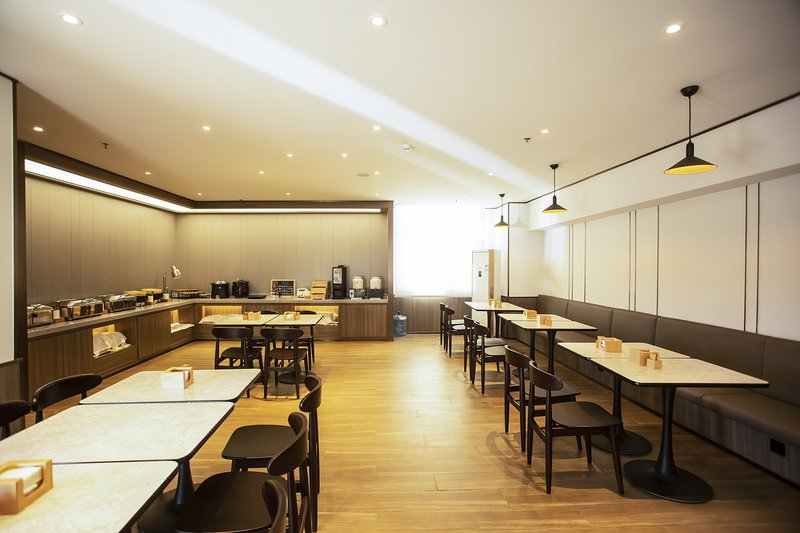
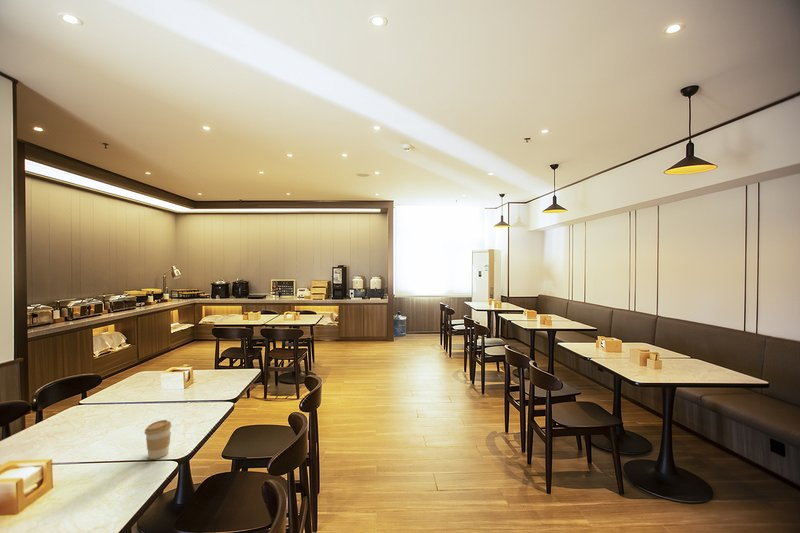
+ coffee cup [144,419,173,460]
